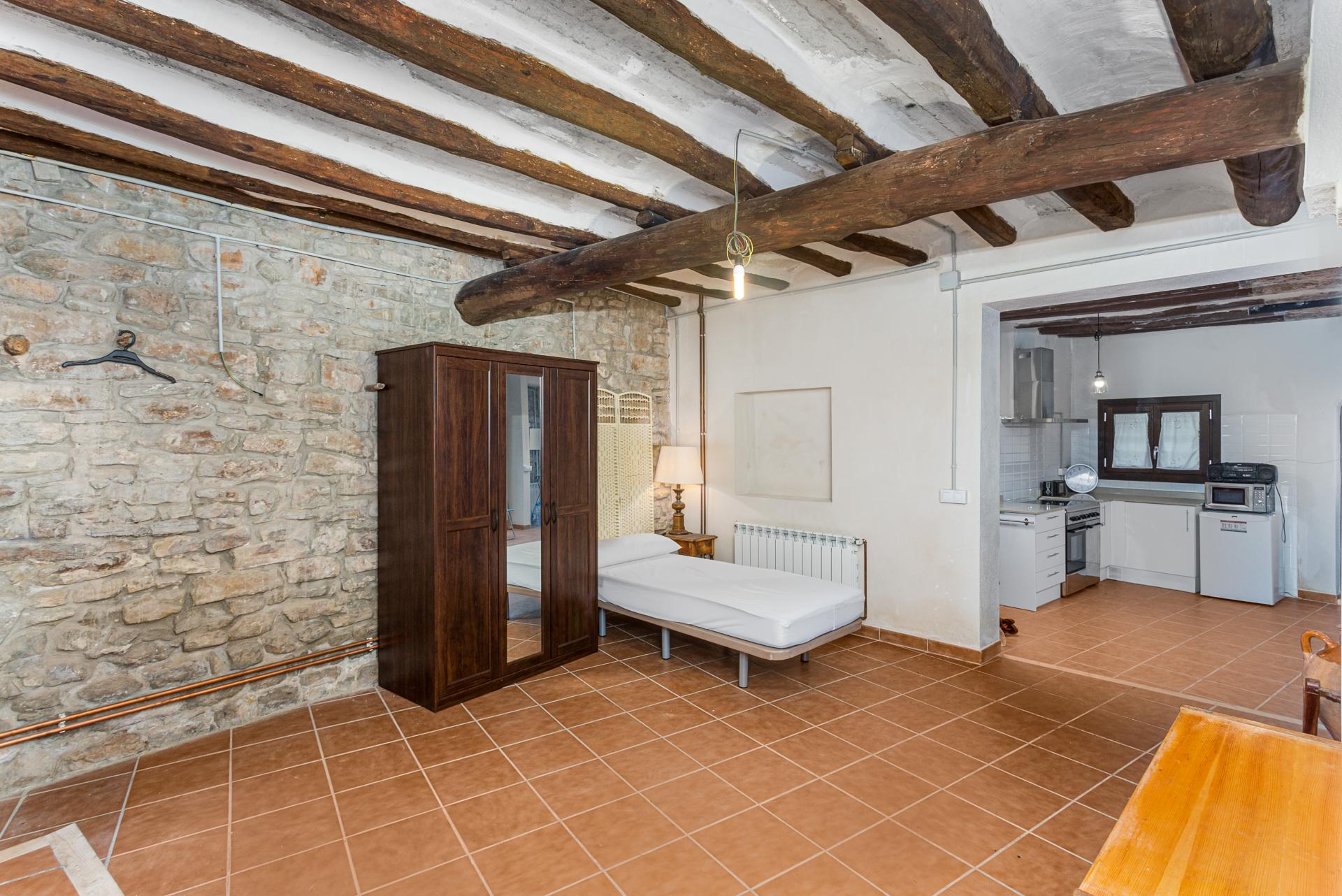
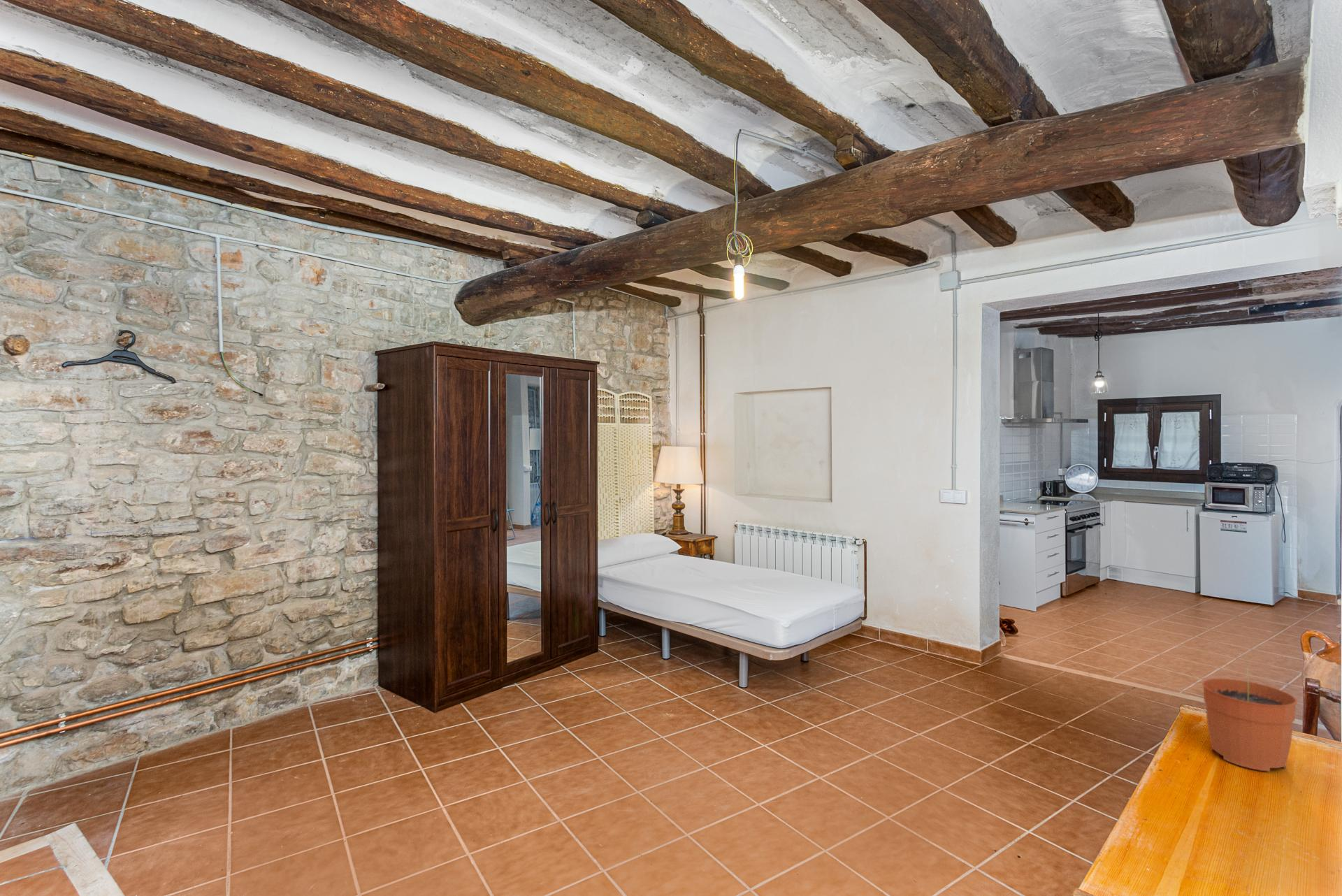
+ plant pot [1202,653,1298,772]
